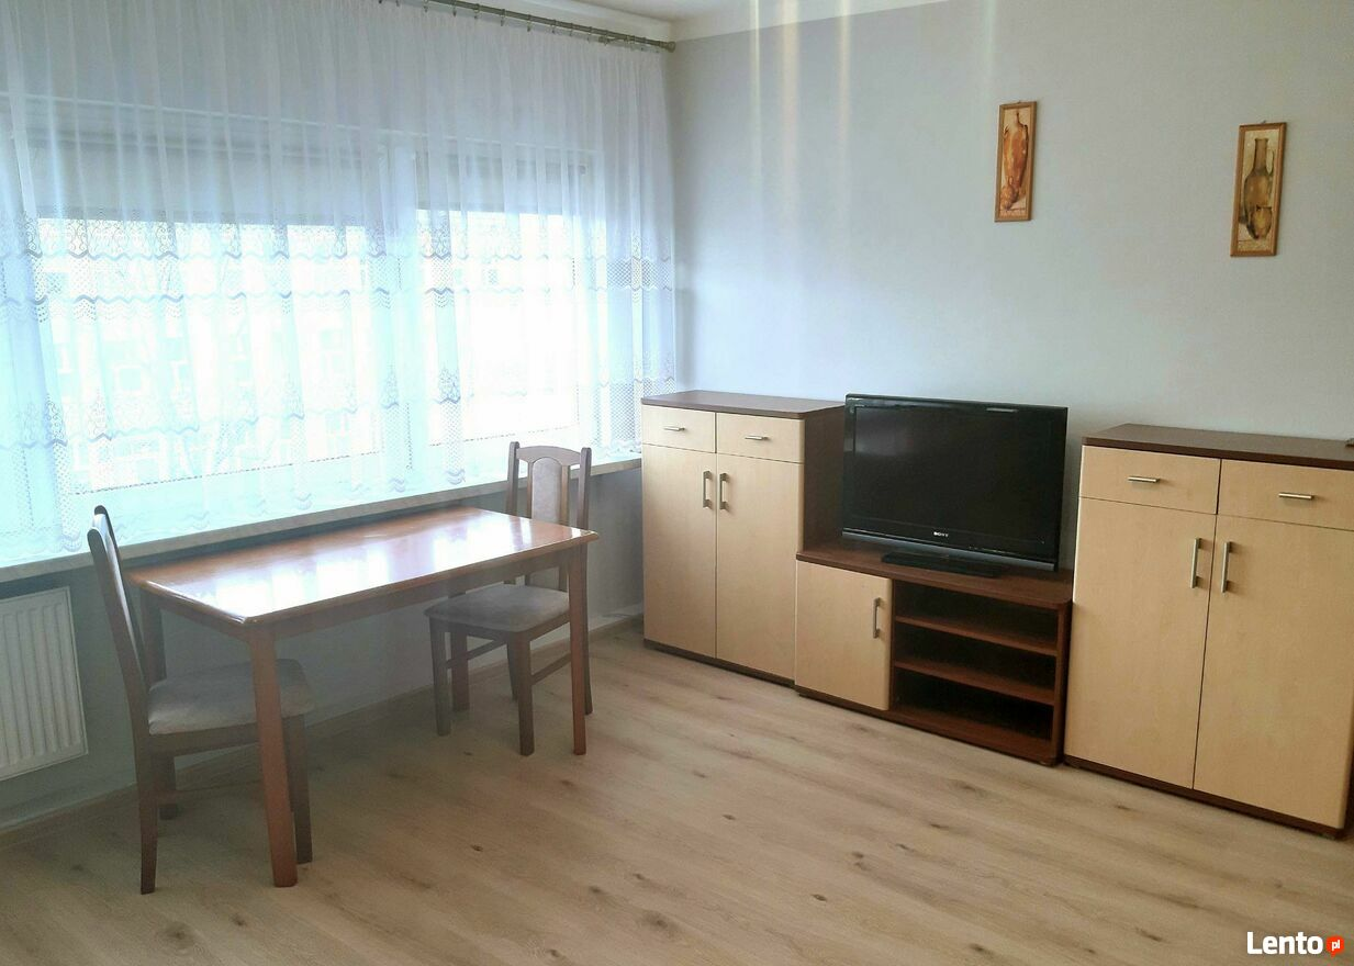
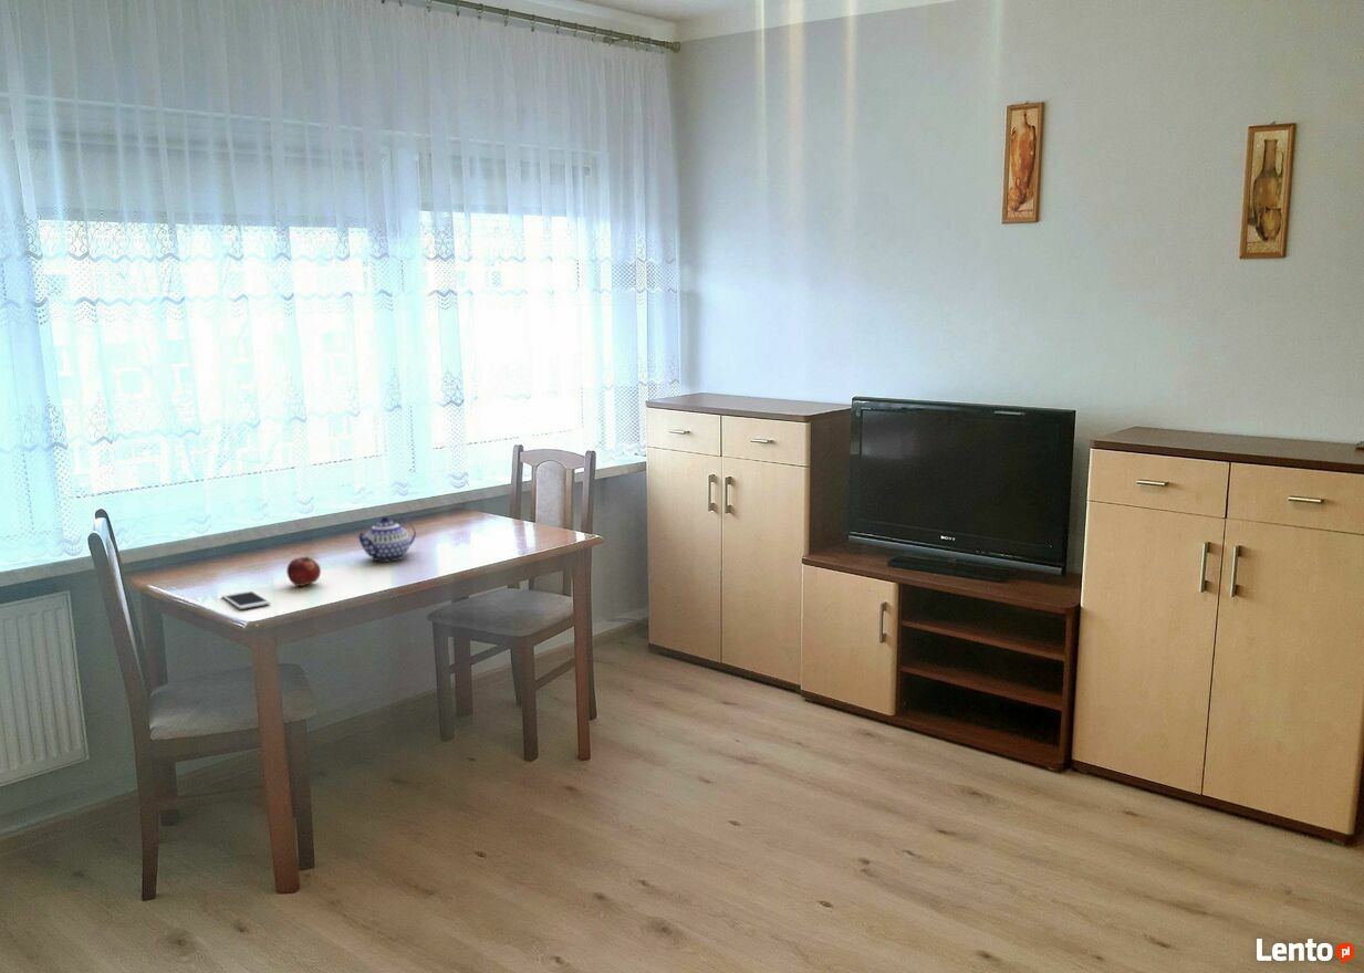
+ cell phone [221,589,271,610]
+ fruit [285,555,322,587]
+ teapot [356,515,417,563]
